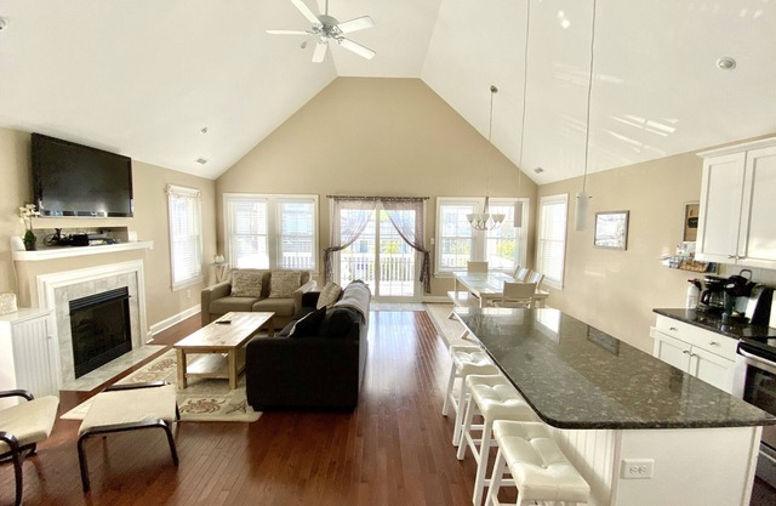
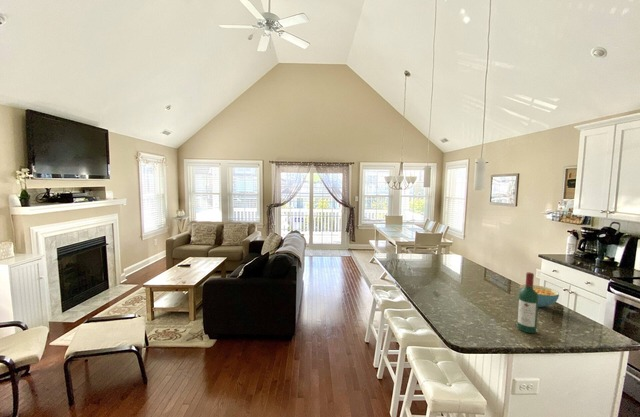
+ wine bottle [516,271,539,334]
+ cereal bowl [519,284,560,308]
